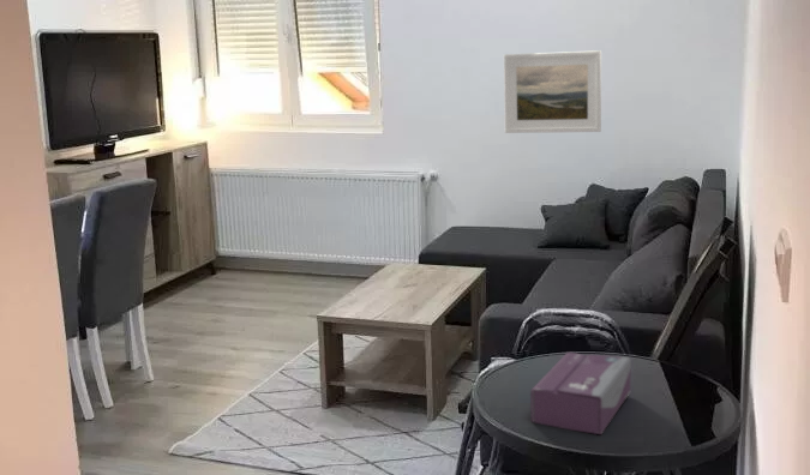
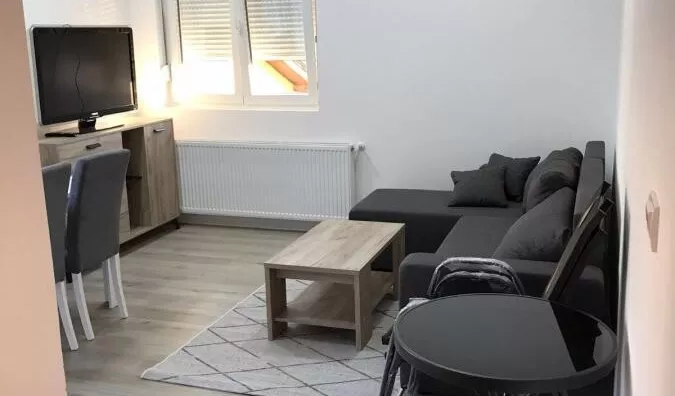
- tissue box [529,351,632,435]
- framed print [503,49,602,134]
